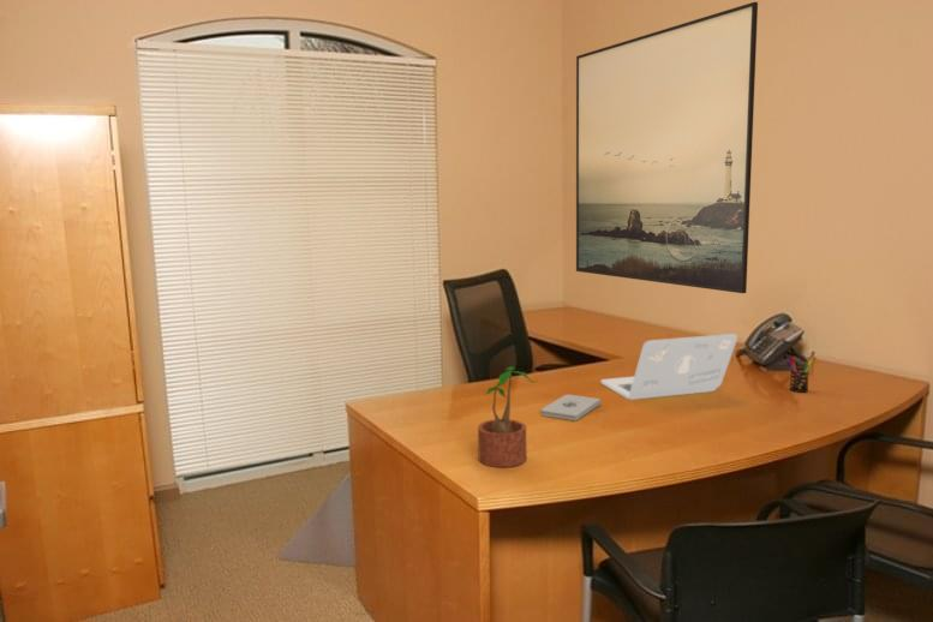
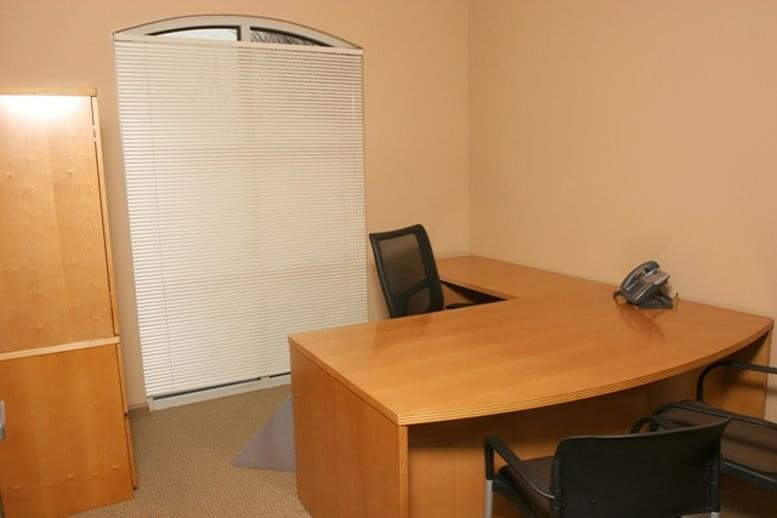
- pen holder [785,355,813,394]
- notepad [540,394,602,423]
- laptop [599,333,738,401]
- potted plant [477,365,539,468]
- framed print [575,1,759,294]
